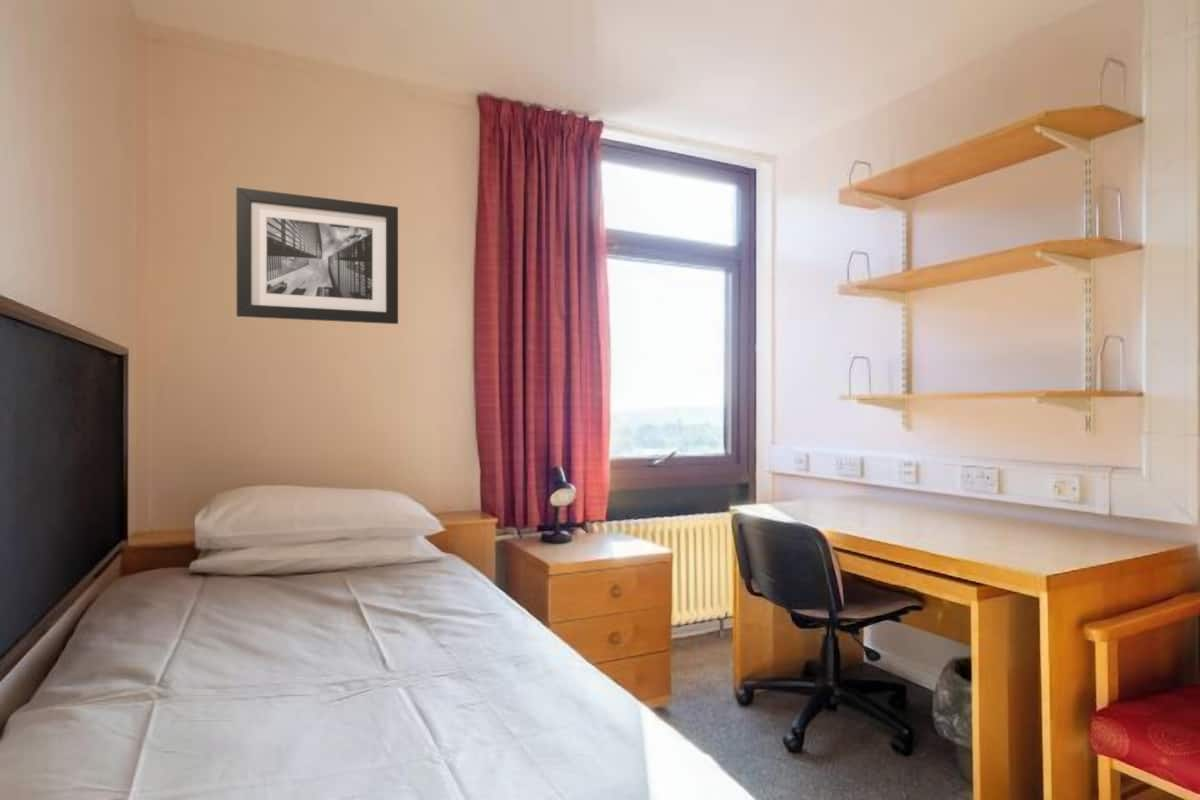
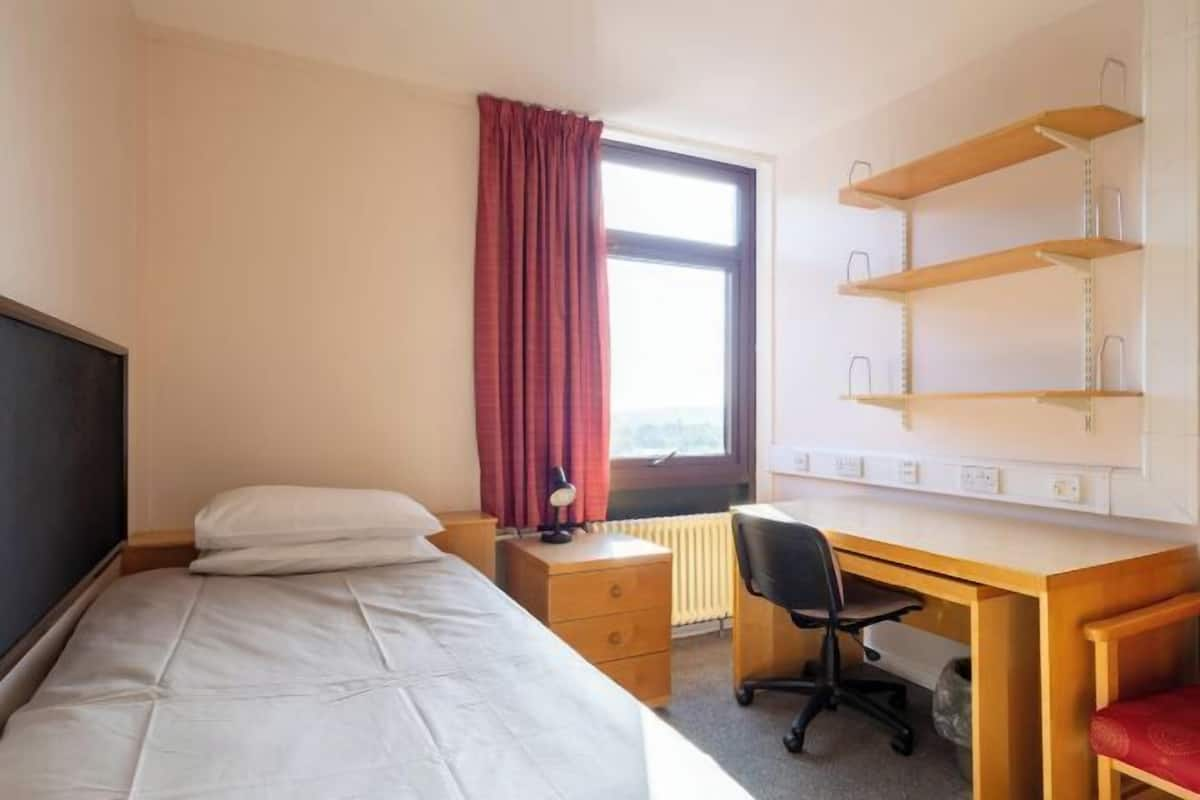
- wall art [235,186,399,325]
